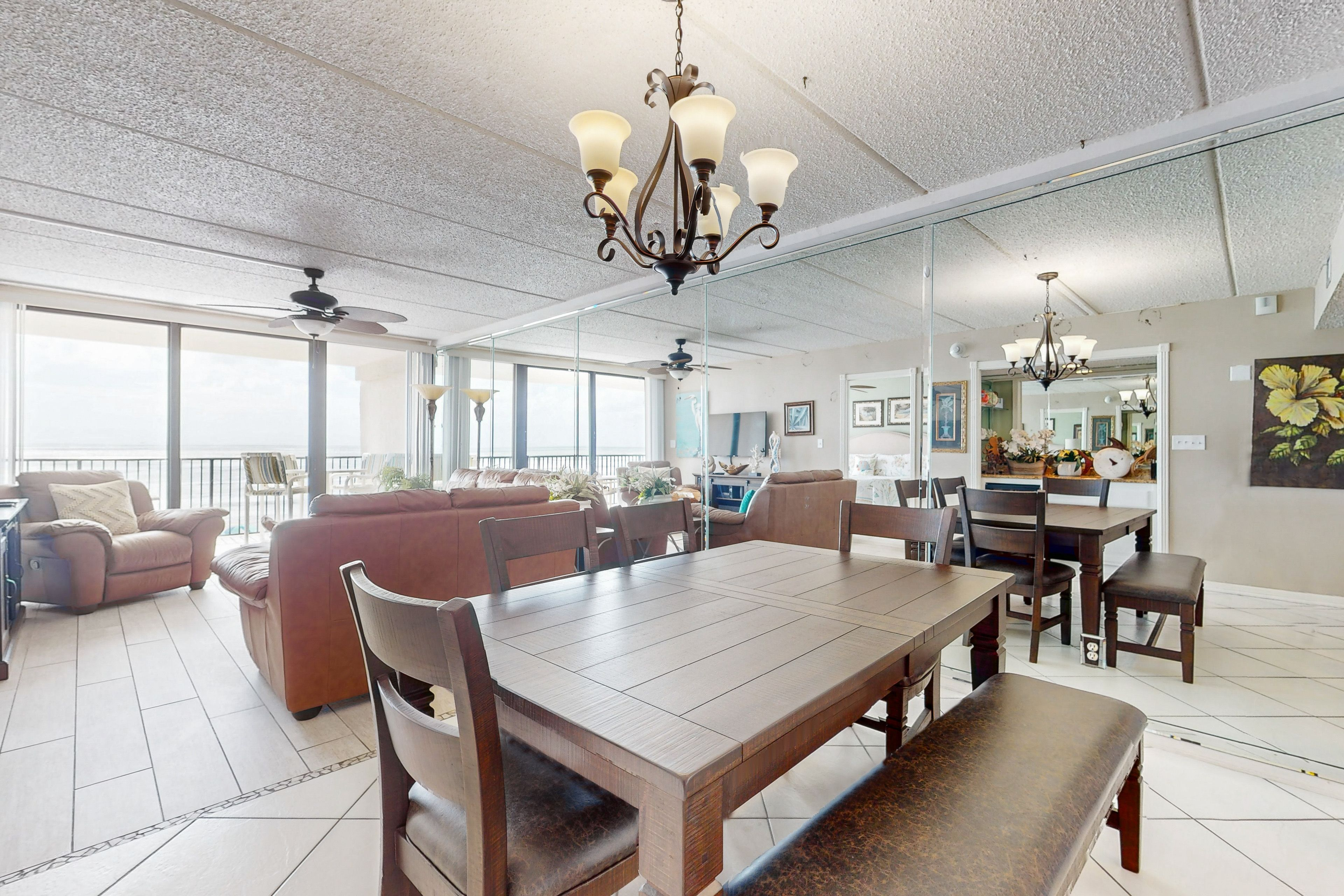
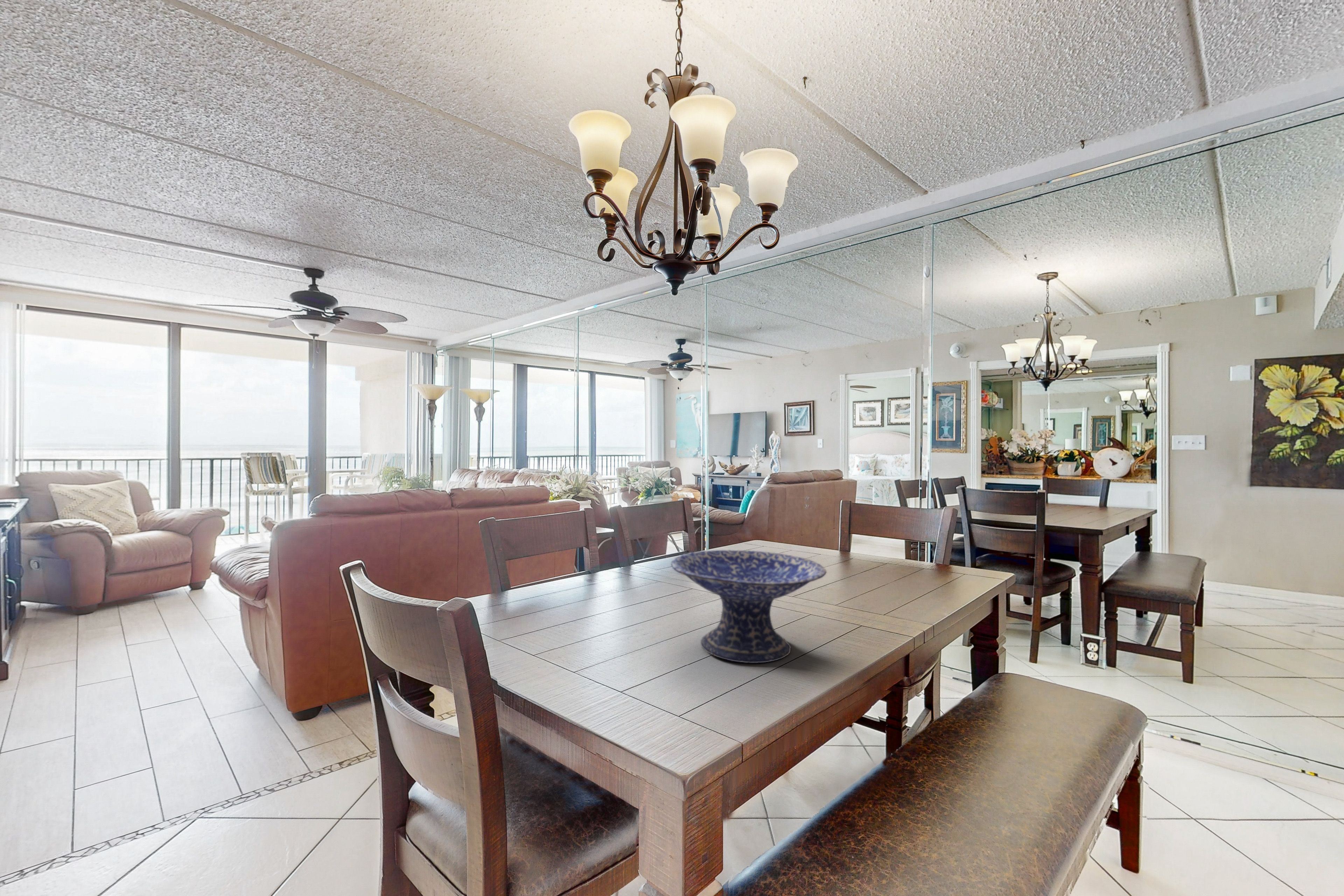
+ decorative bowl [671,550,827,663]
